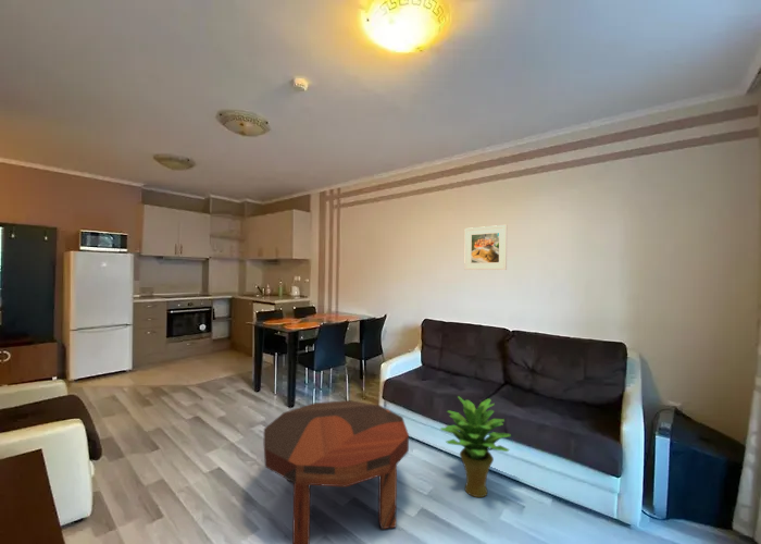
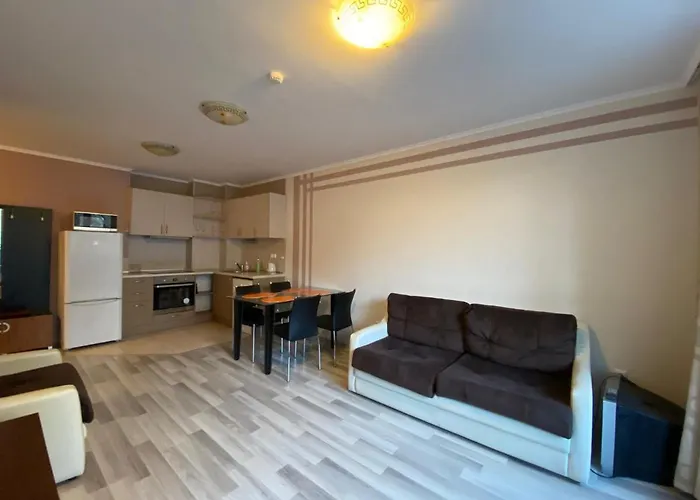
- potted plant [439,395,512,498]
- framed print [463,224,508,271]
- coffee table [263,399,410,544]
